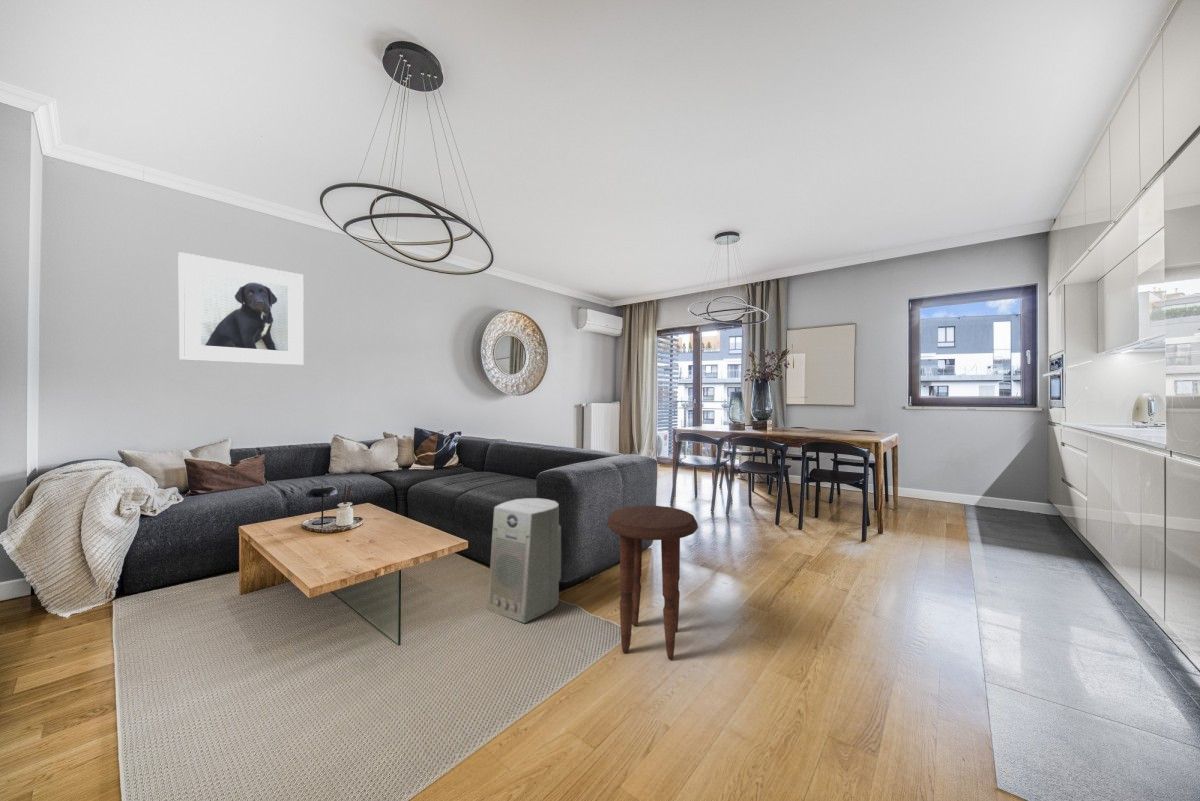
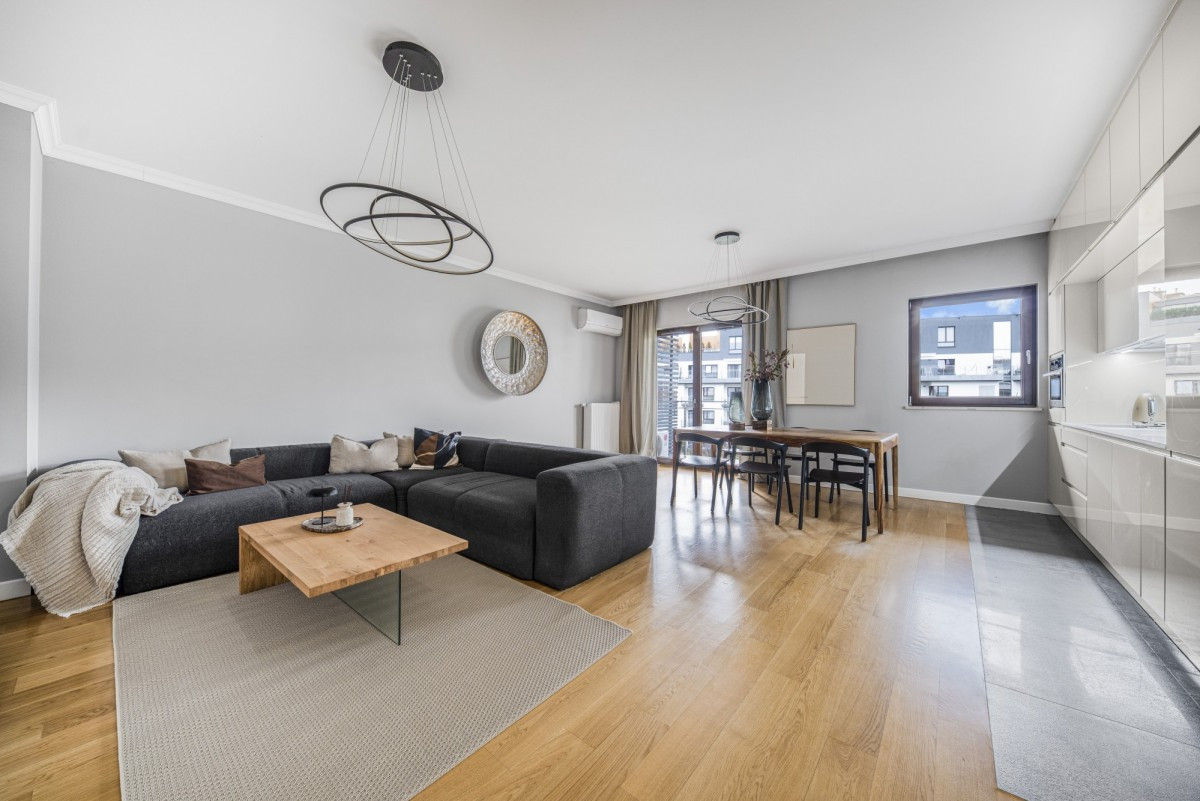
- side table [606,505,699,661]
- fan [486,497,562,624]
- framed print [177,251,305,366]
